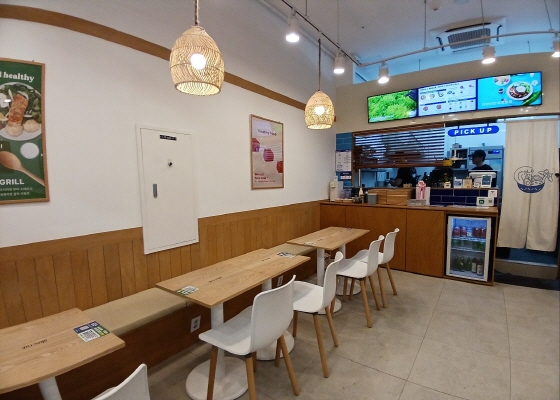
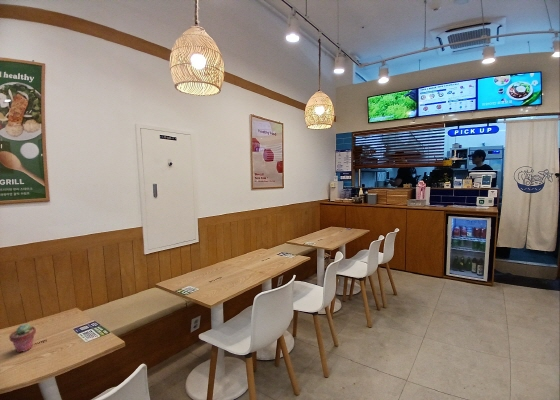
+ potted succulent [8,323,37,353]
